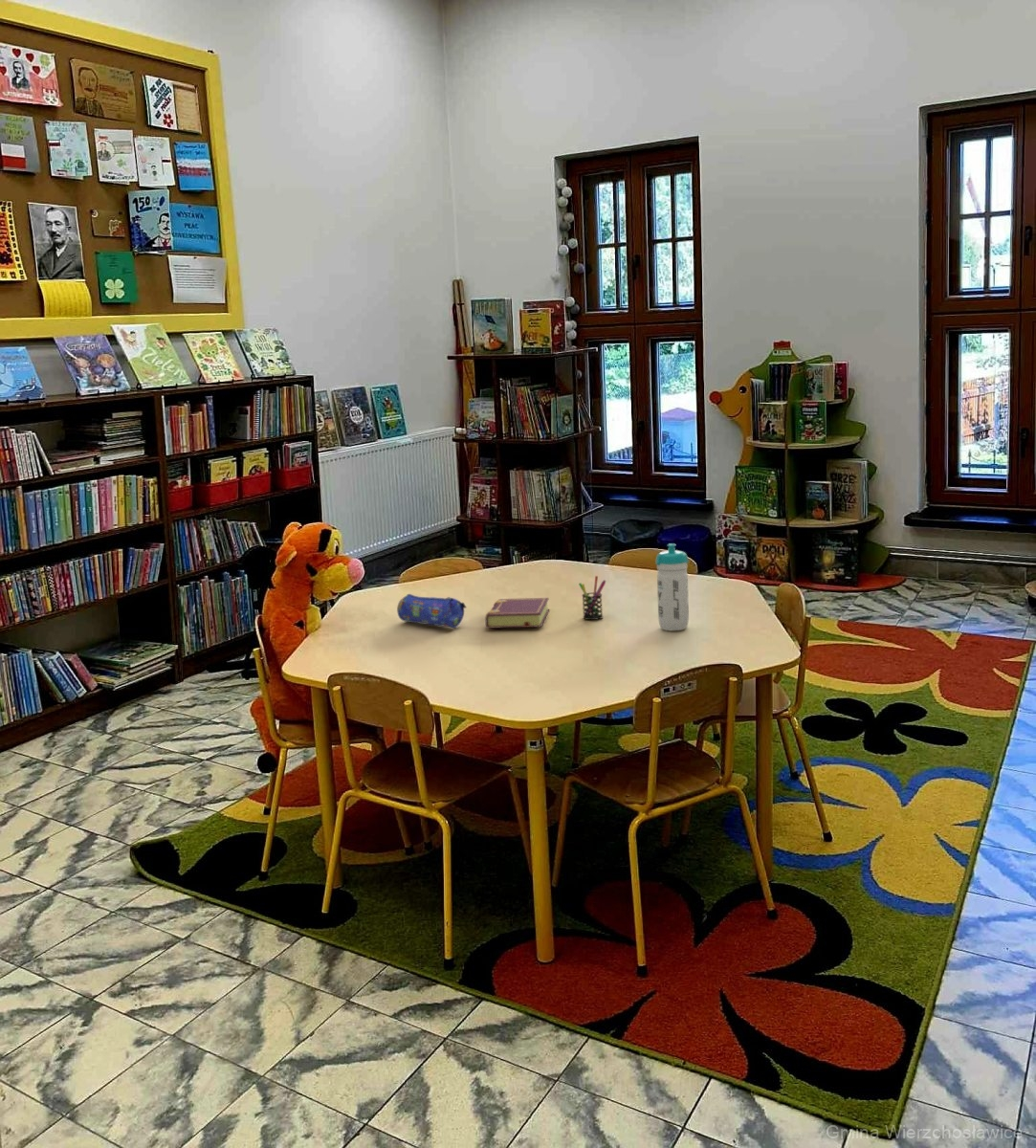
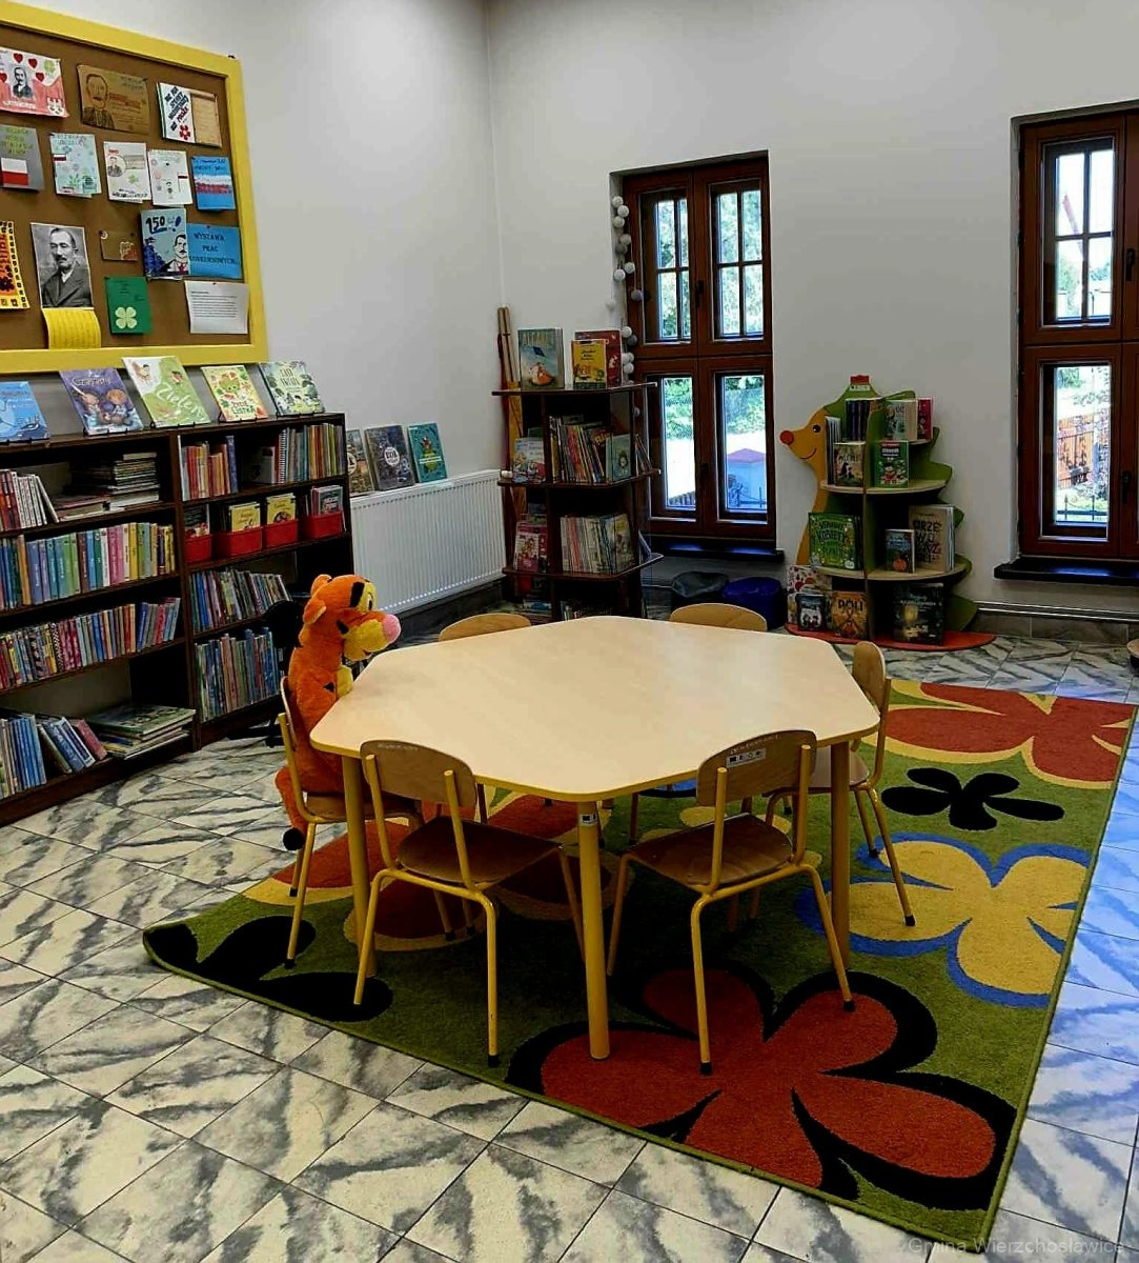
- pencil case [396,593,468,629]
- book [484,597,550,629]
- pen holder [578,575,606,621]
- water bottle [654,542,690,631]
